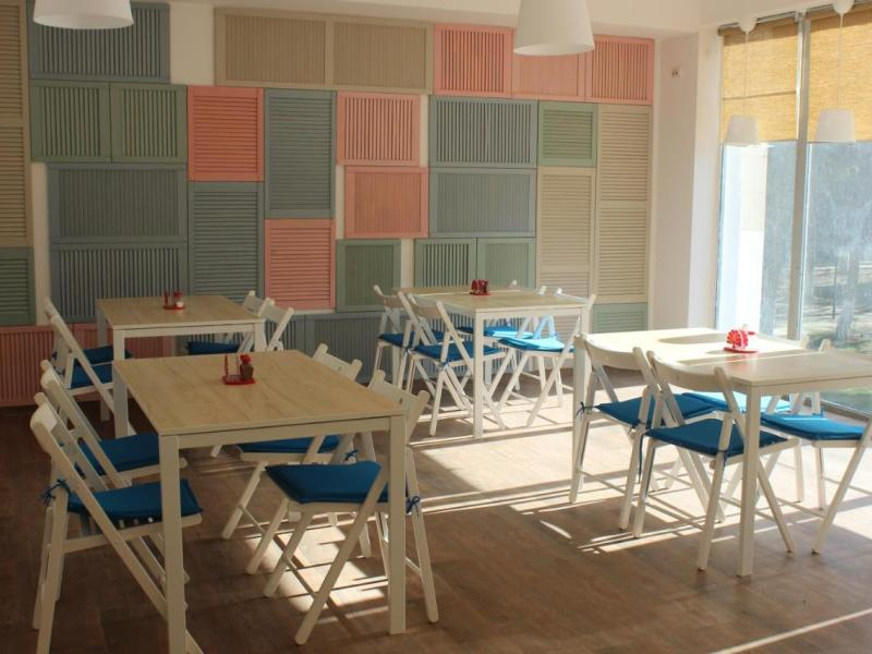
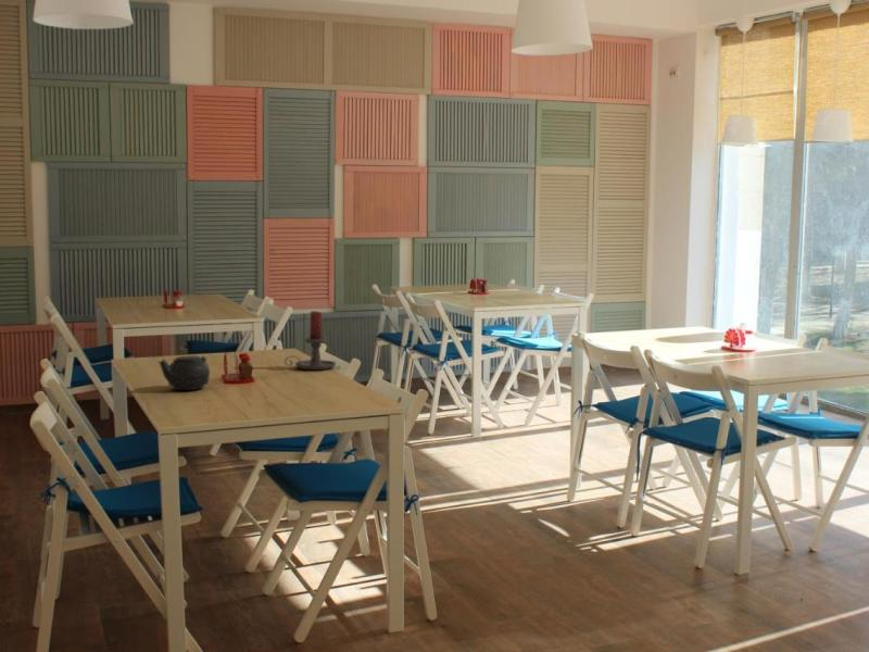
+ teapot [158,354,211,392]
+ candle holder [284,310,337,371]
